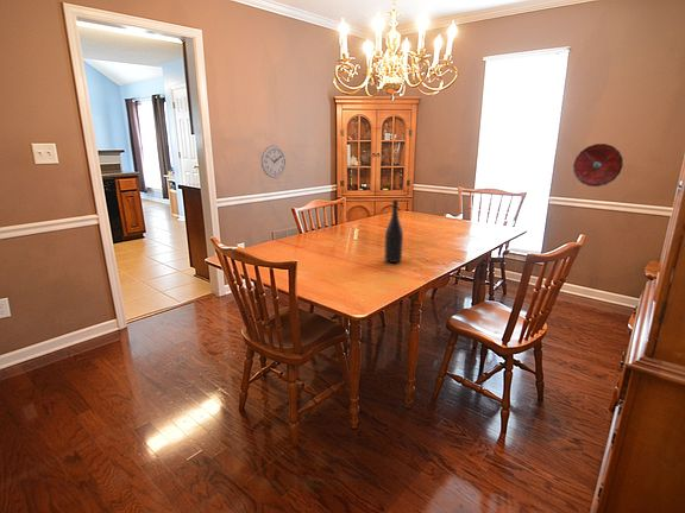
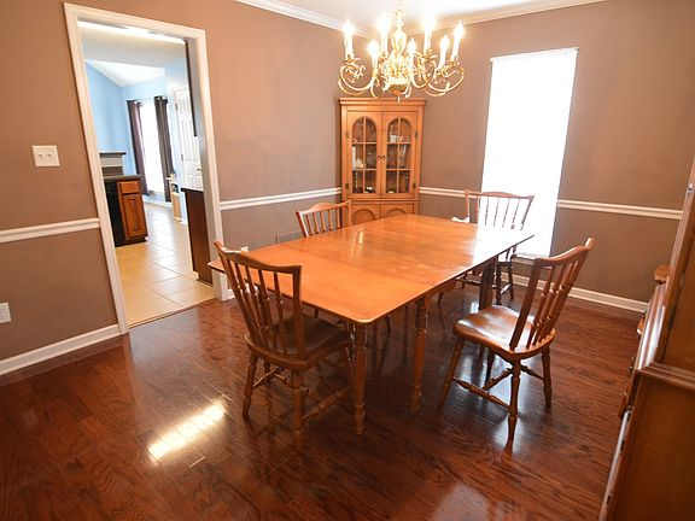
- wine bottle [383,198,404,264]
- wall clock [260,145,288,179]
- round shield [572,142,624,188]
